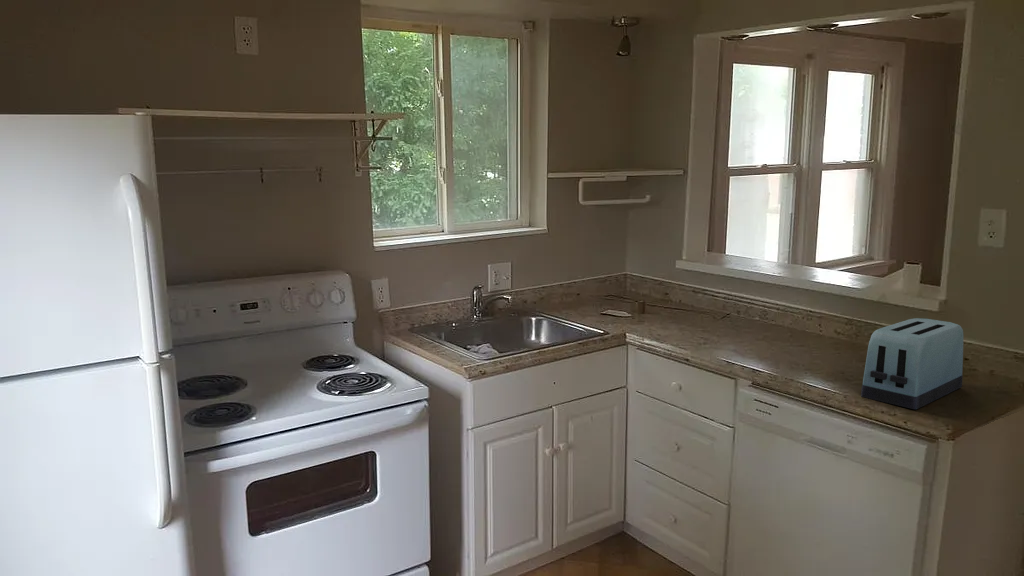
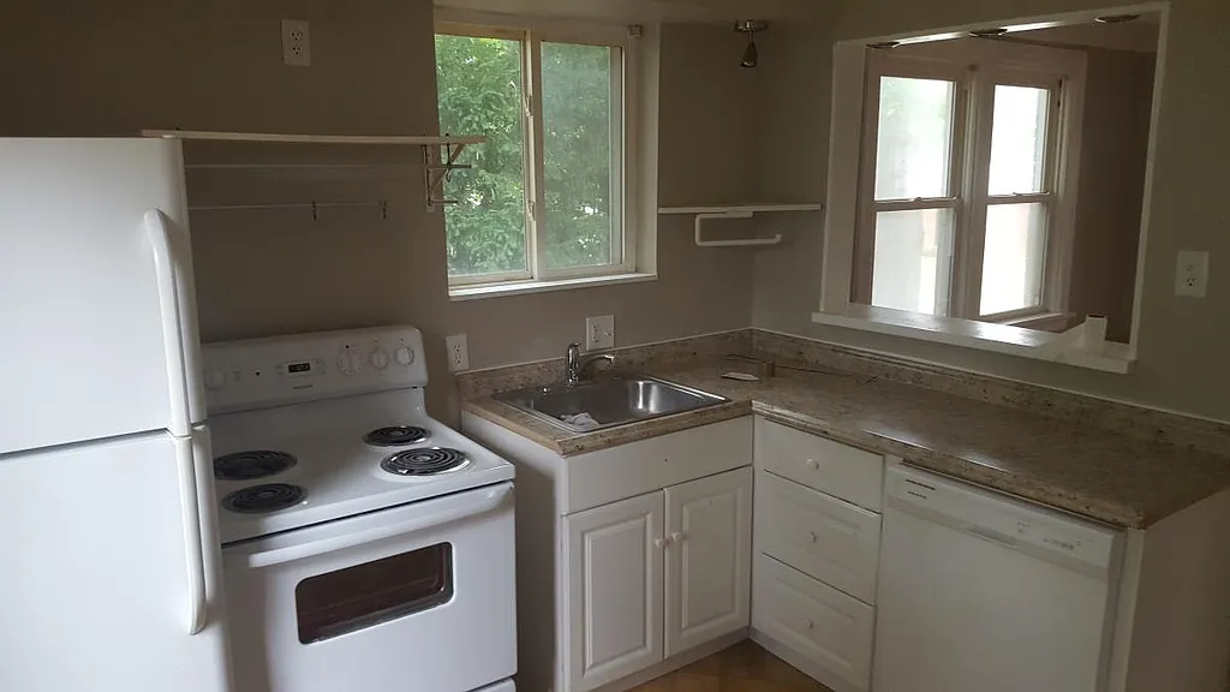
- toaster [860,317,964,410]
